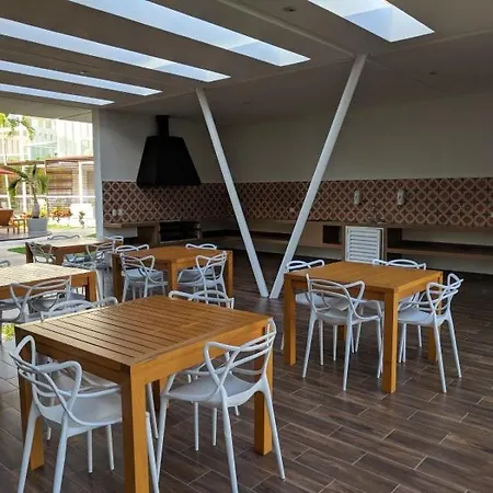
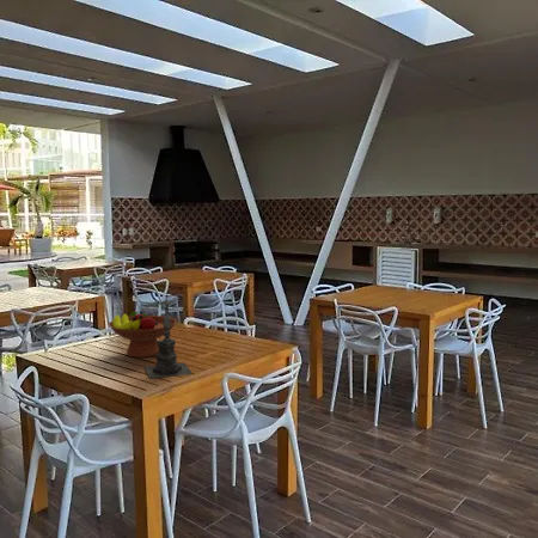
+ candle holder [143,294,194,380]
+ fruit bowl [108,311,178,359]
